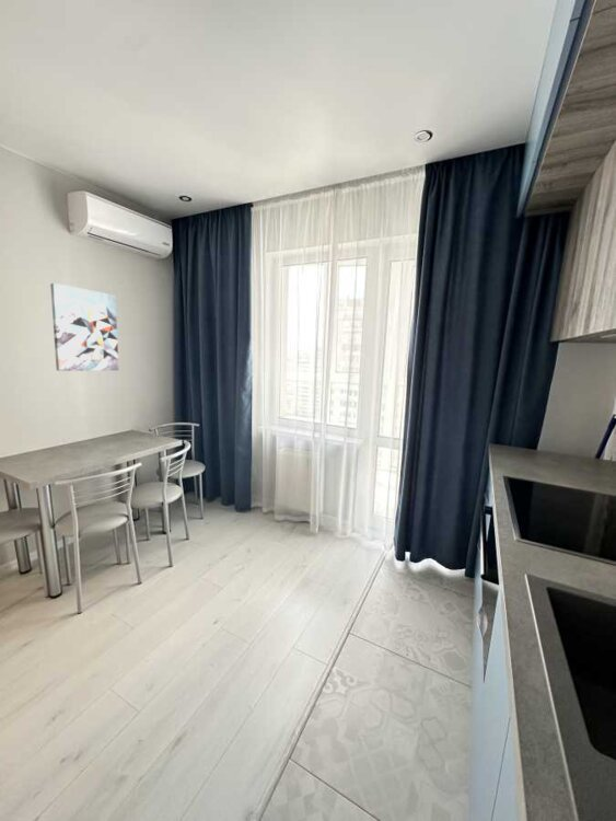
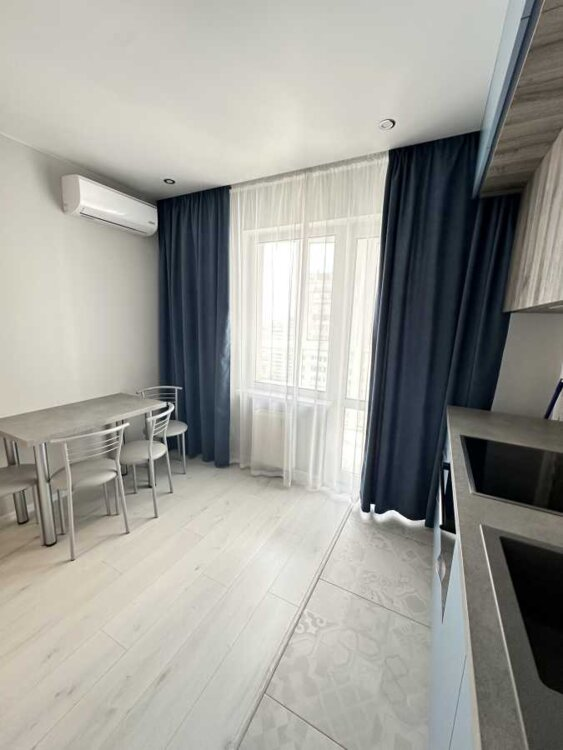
- wall art [49,282,119,372]
